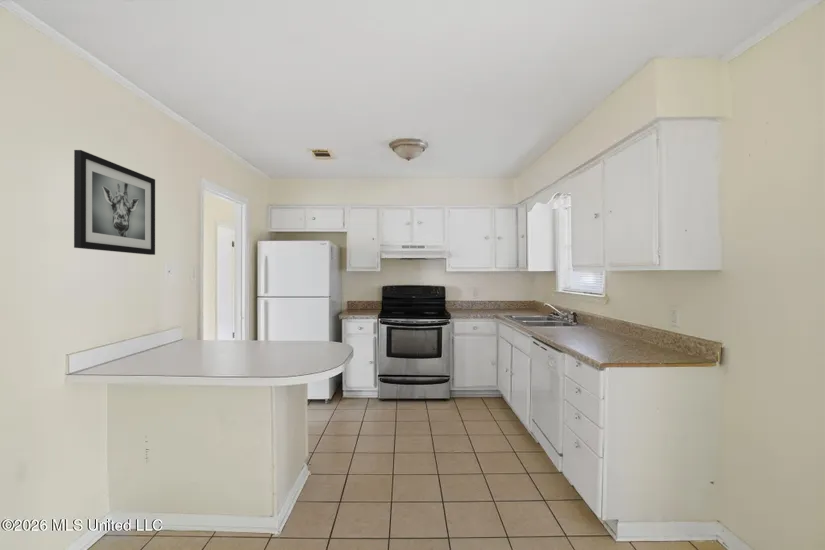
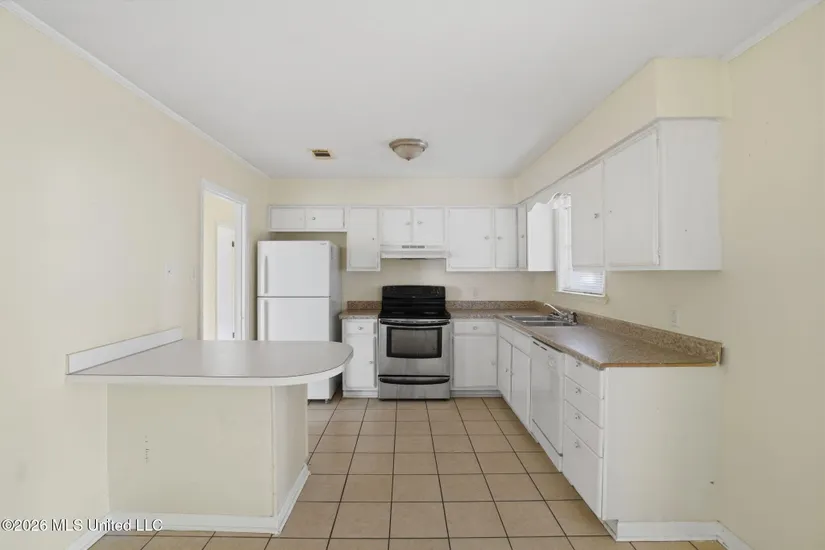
- wall art [73,149,156,256]
